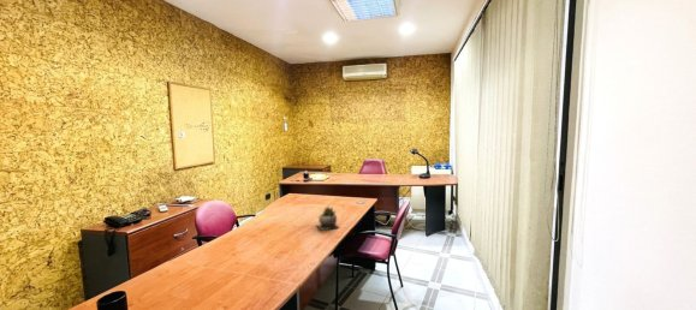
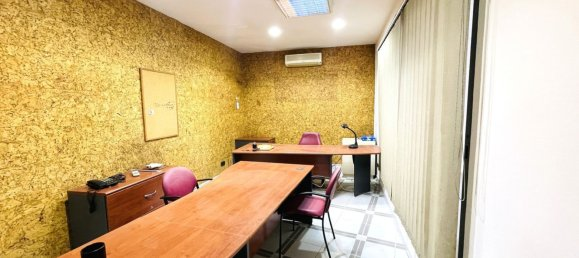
- succulent plant [315,205,340,232]
